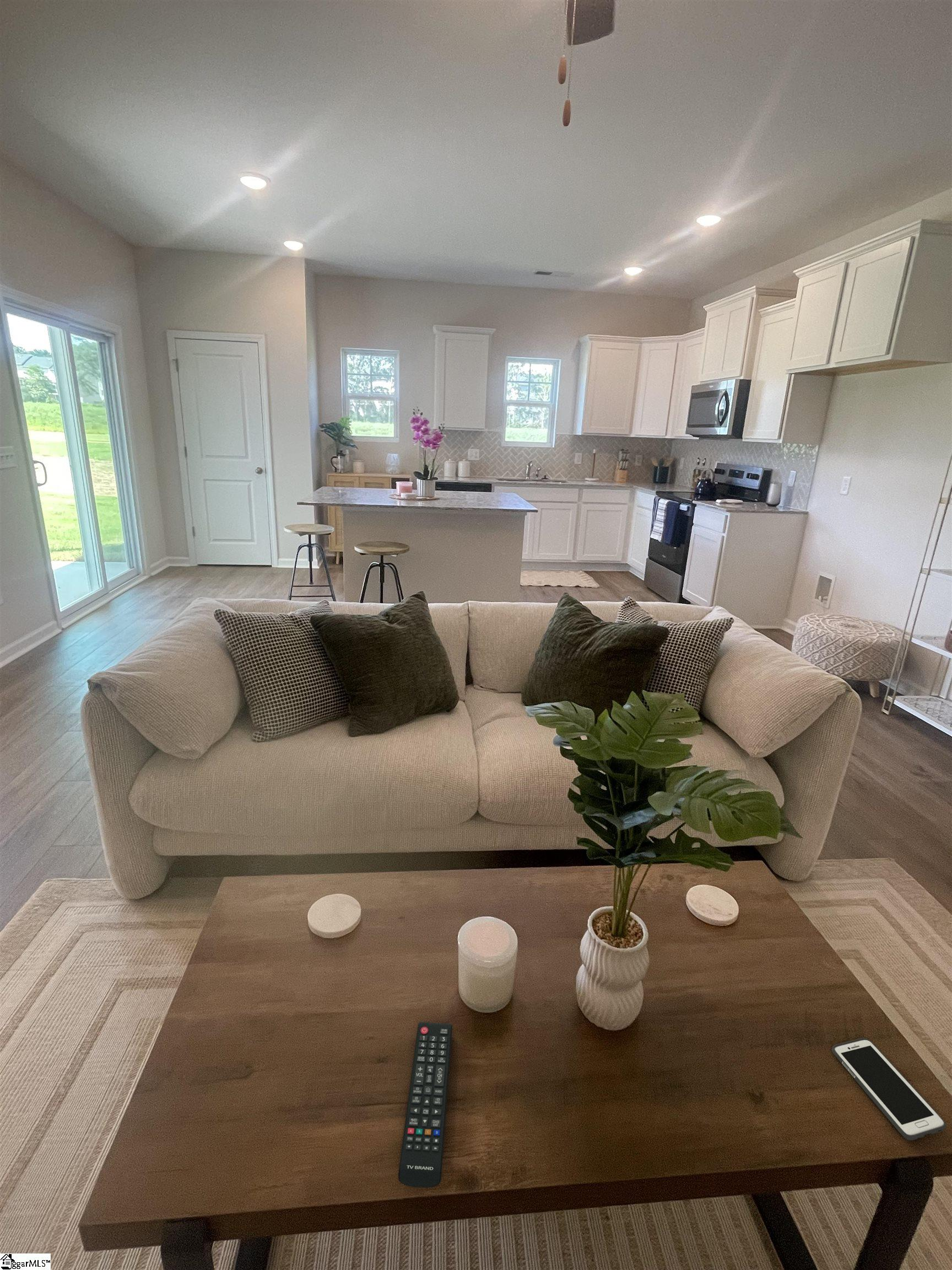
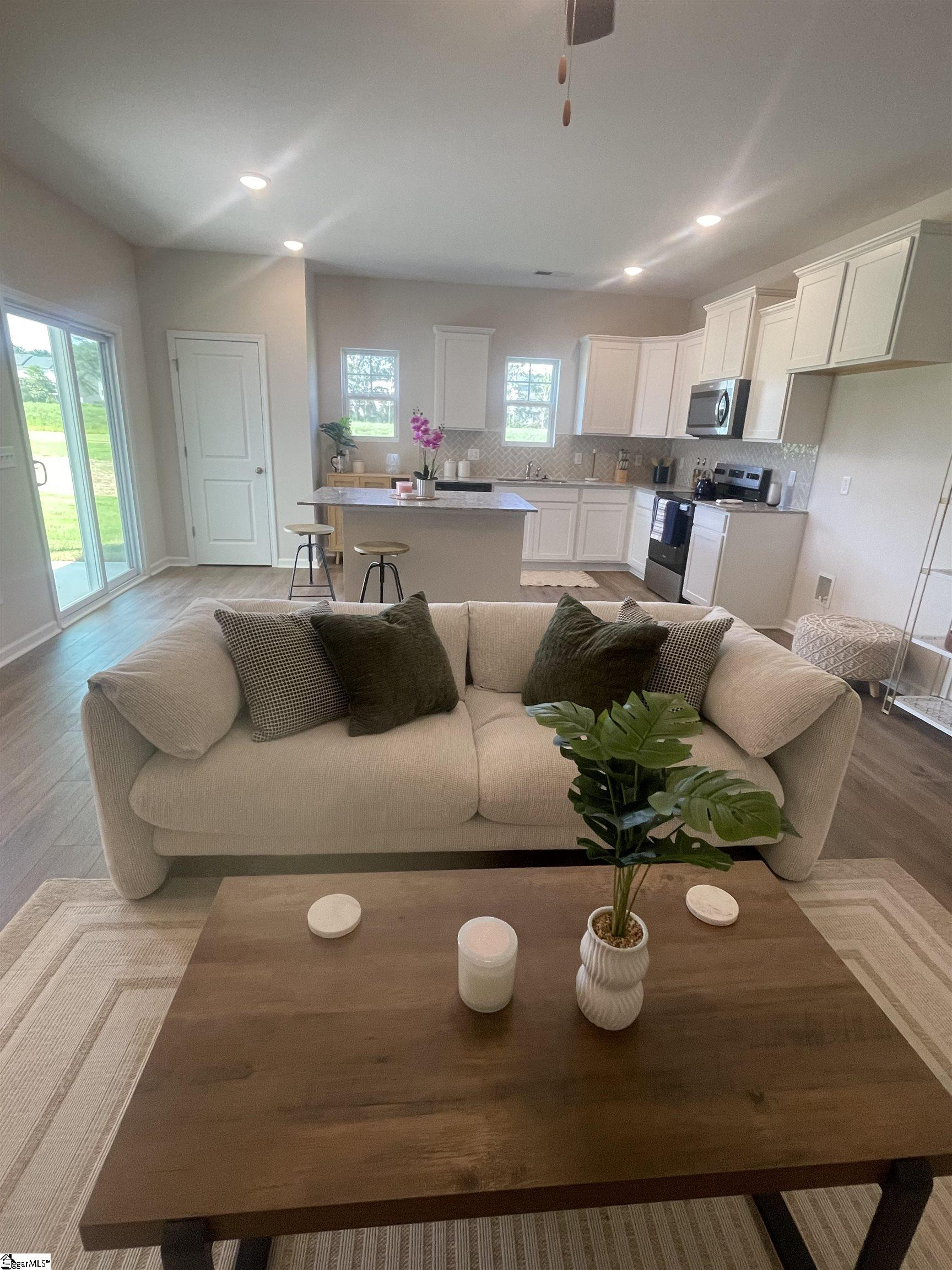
- cell phone [831,1037,946,1141]
- remote control [398,1021,453,1188]
